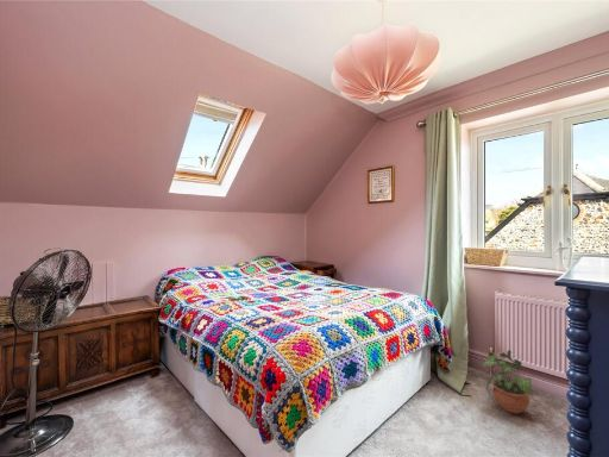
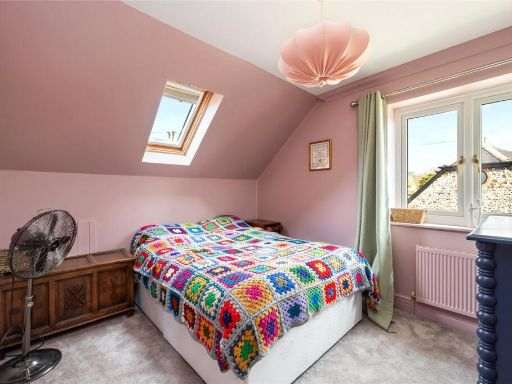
- potted plant [481,349,534,415]
